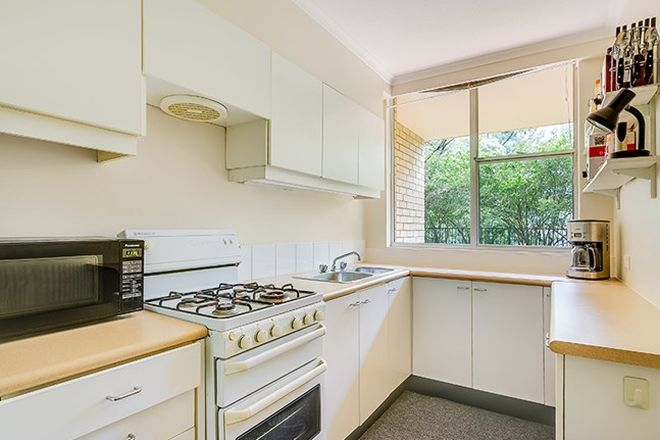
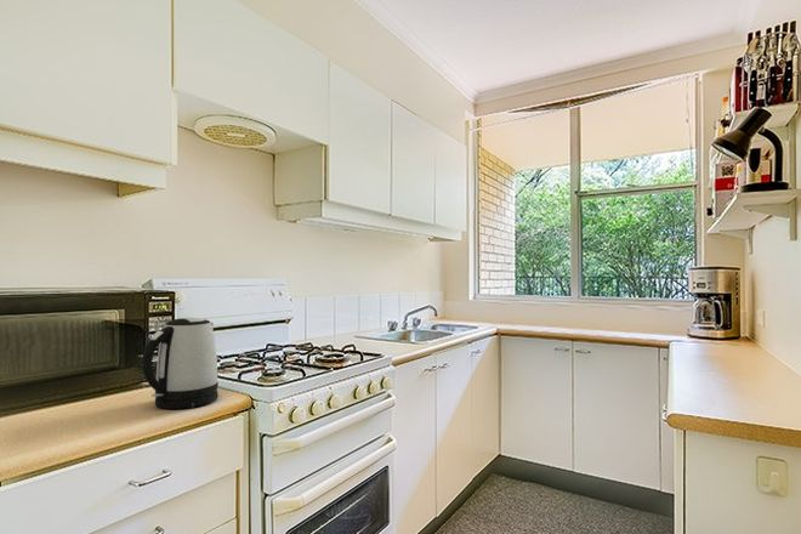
+ kettle [141,317,220,410]
